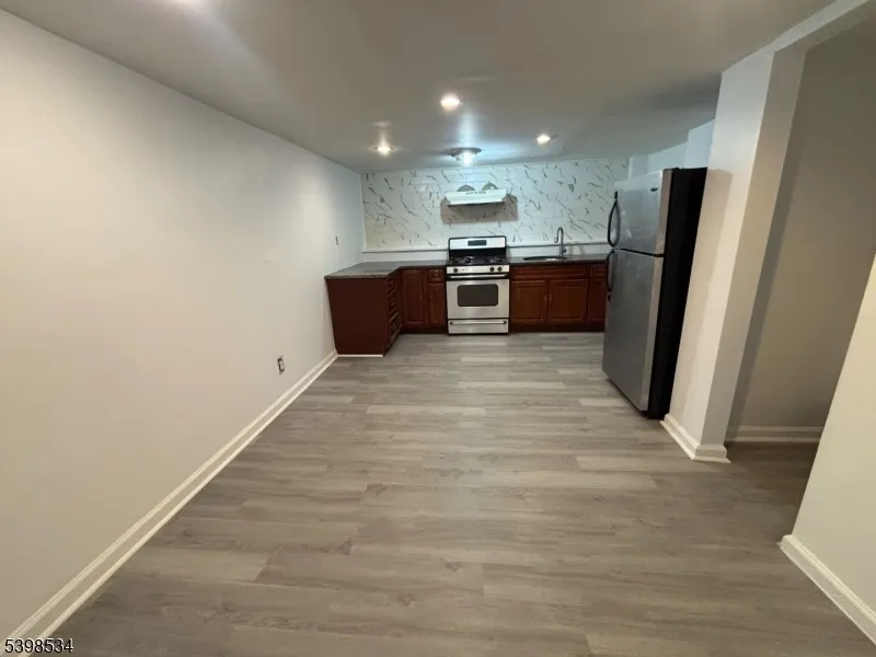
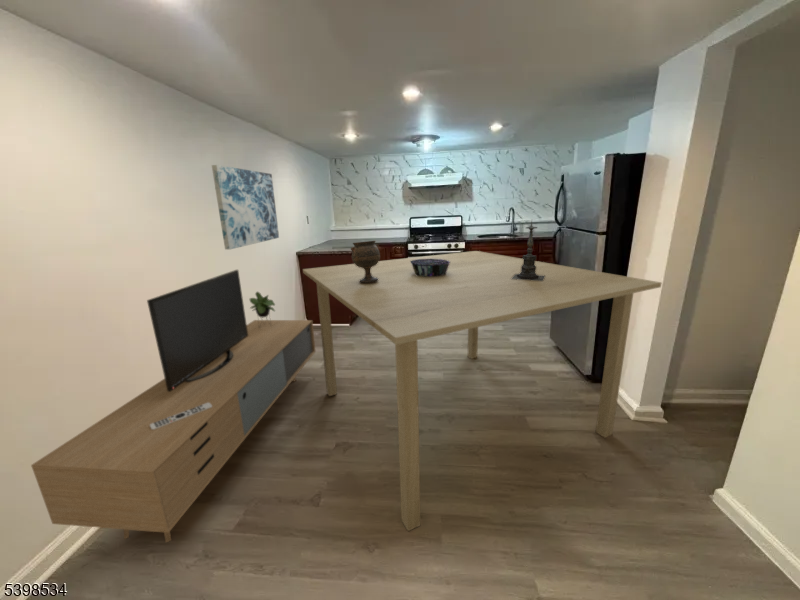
+ decorative bowl [410,258,450,277]
+ media console [30,269,317,544]
+ goblet [350,239,381,283]
+ dining table [302,250,663,532]
+ wall art [211,164,280,251]
+ candle holder [511,220,545,281]
